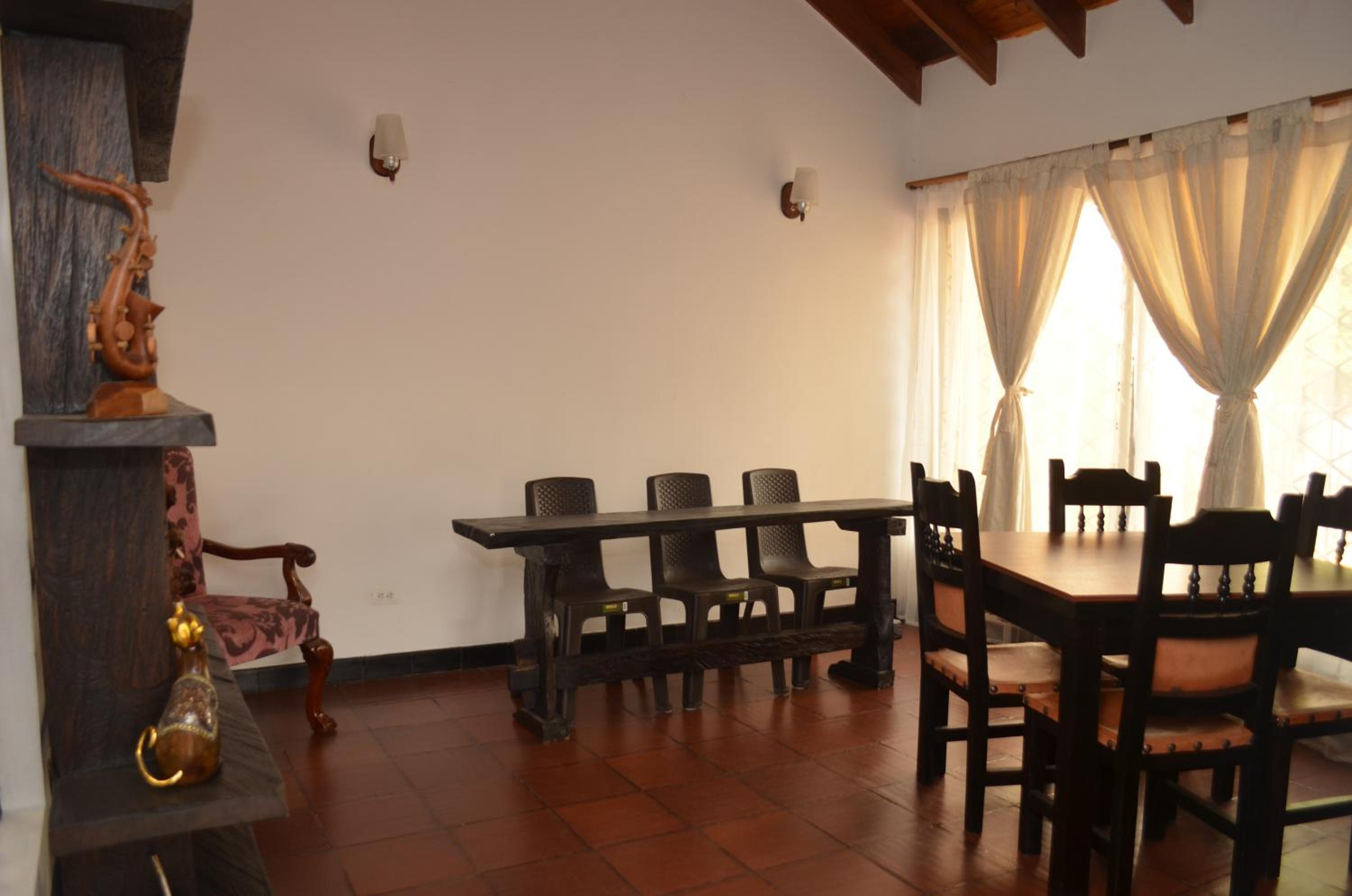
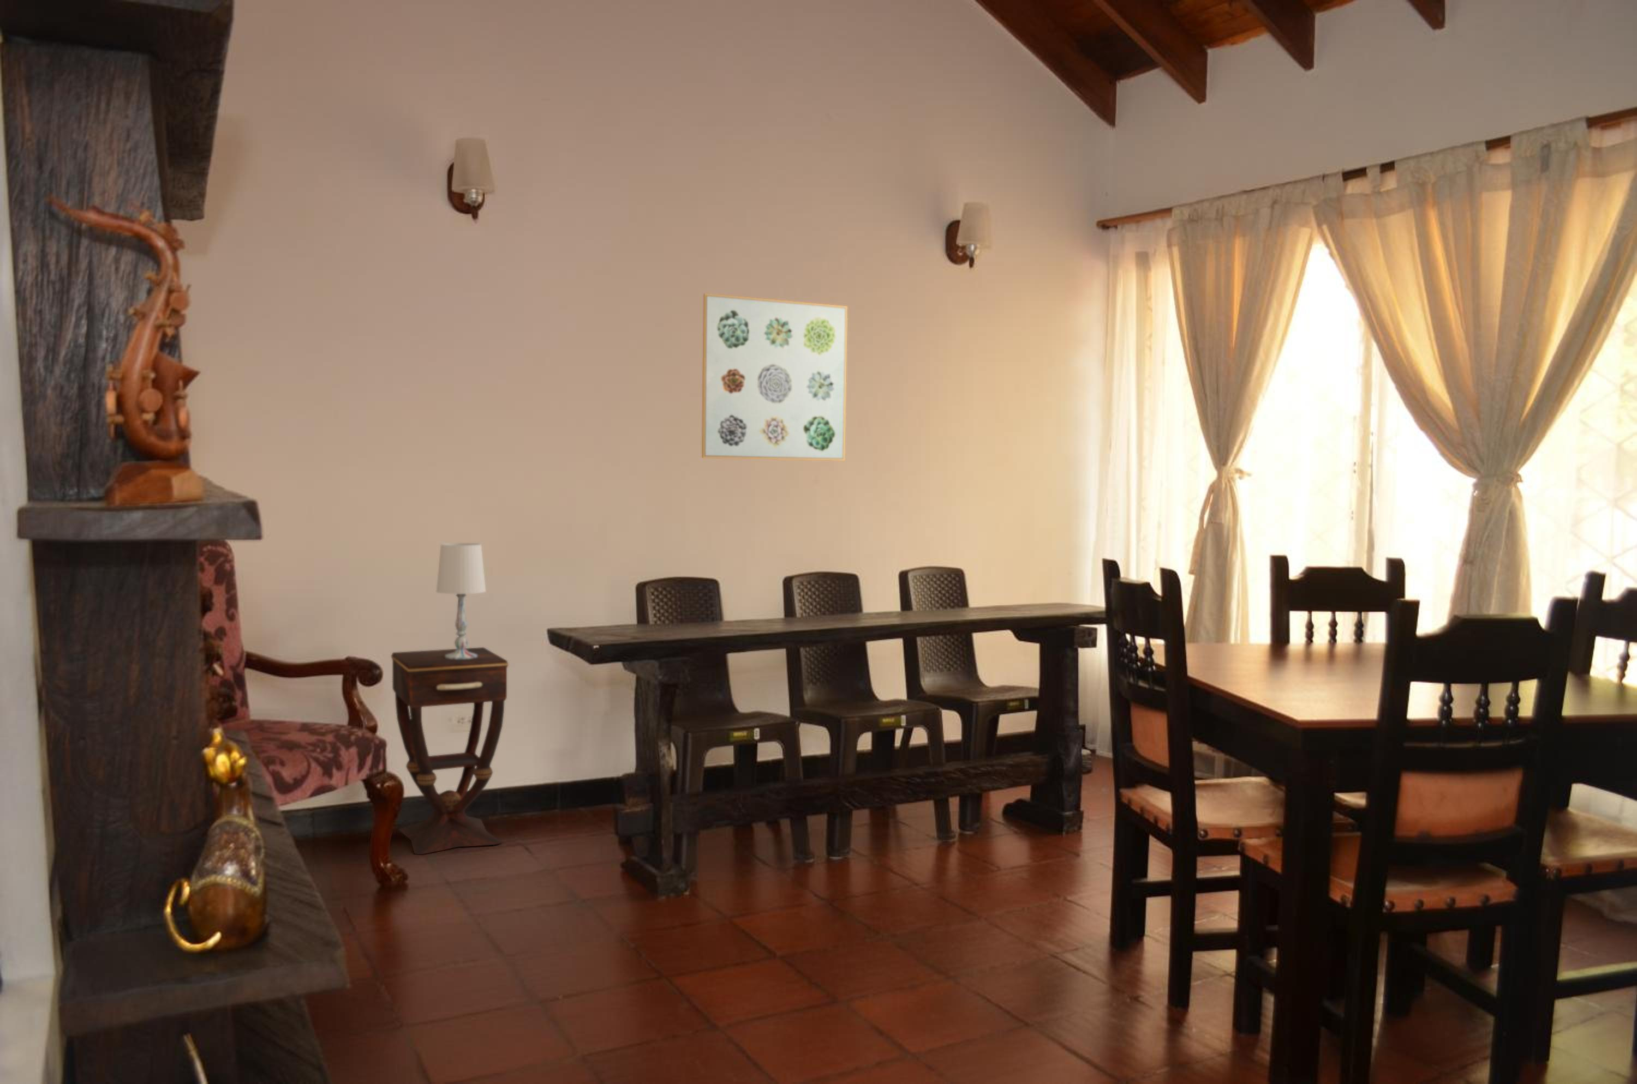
+ side table [391,647,509,855]
+ table lamp [436,542,487,659]
+ wall art [701,293,848,461]
